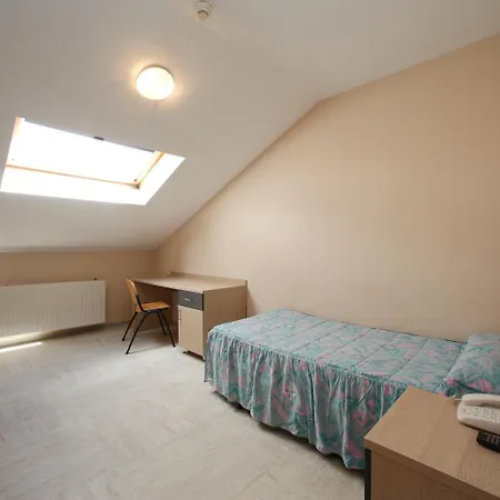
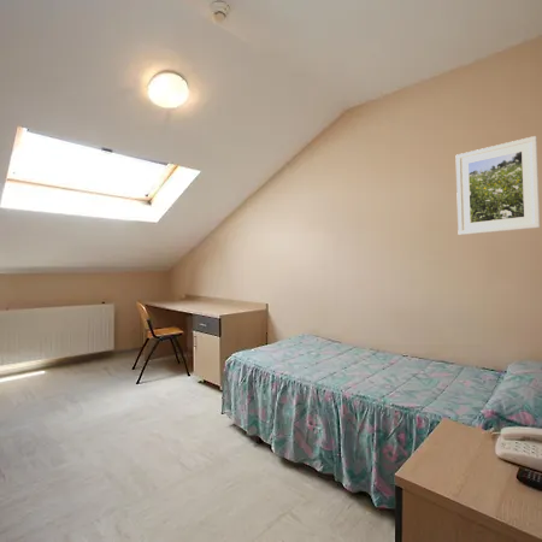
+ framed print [455,135,541,236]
